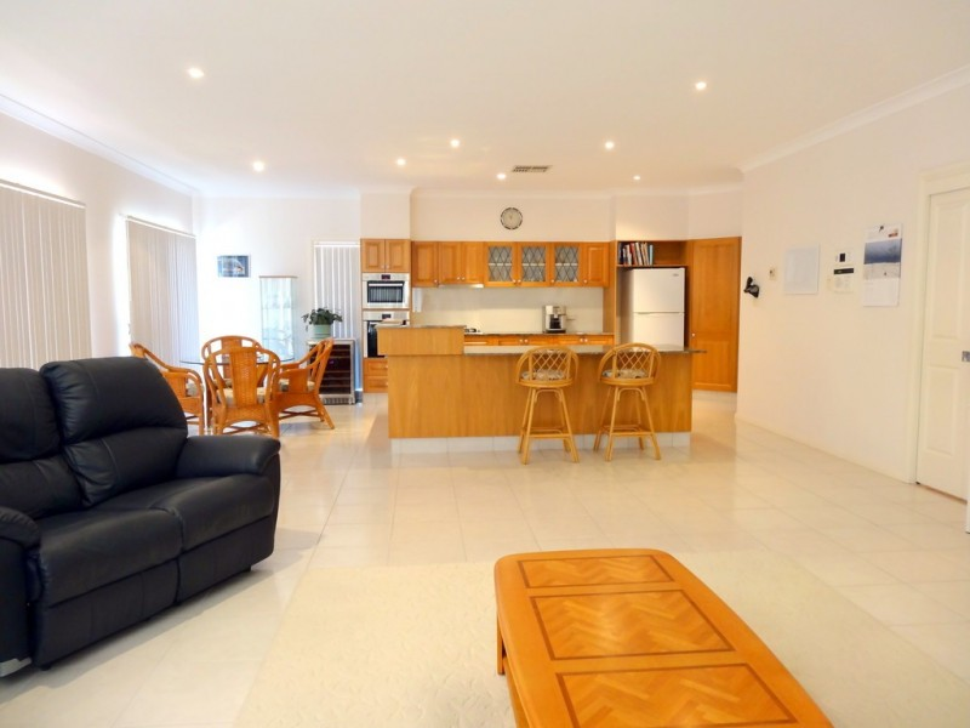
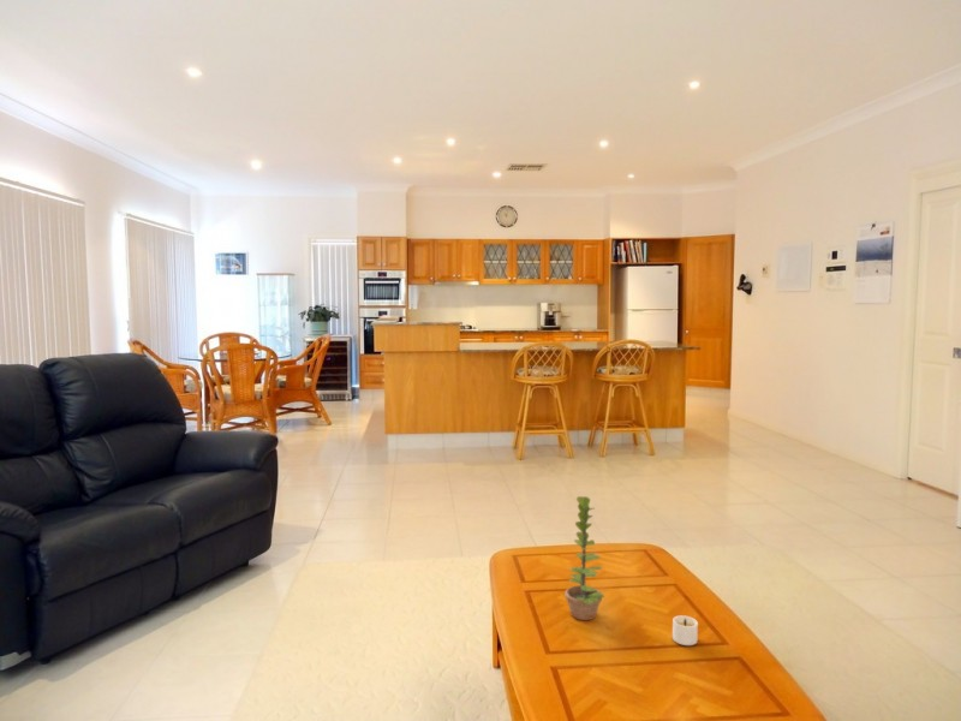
+ candle [671,614,699,646]
+ plant [563,495,605,621]
